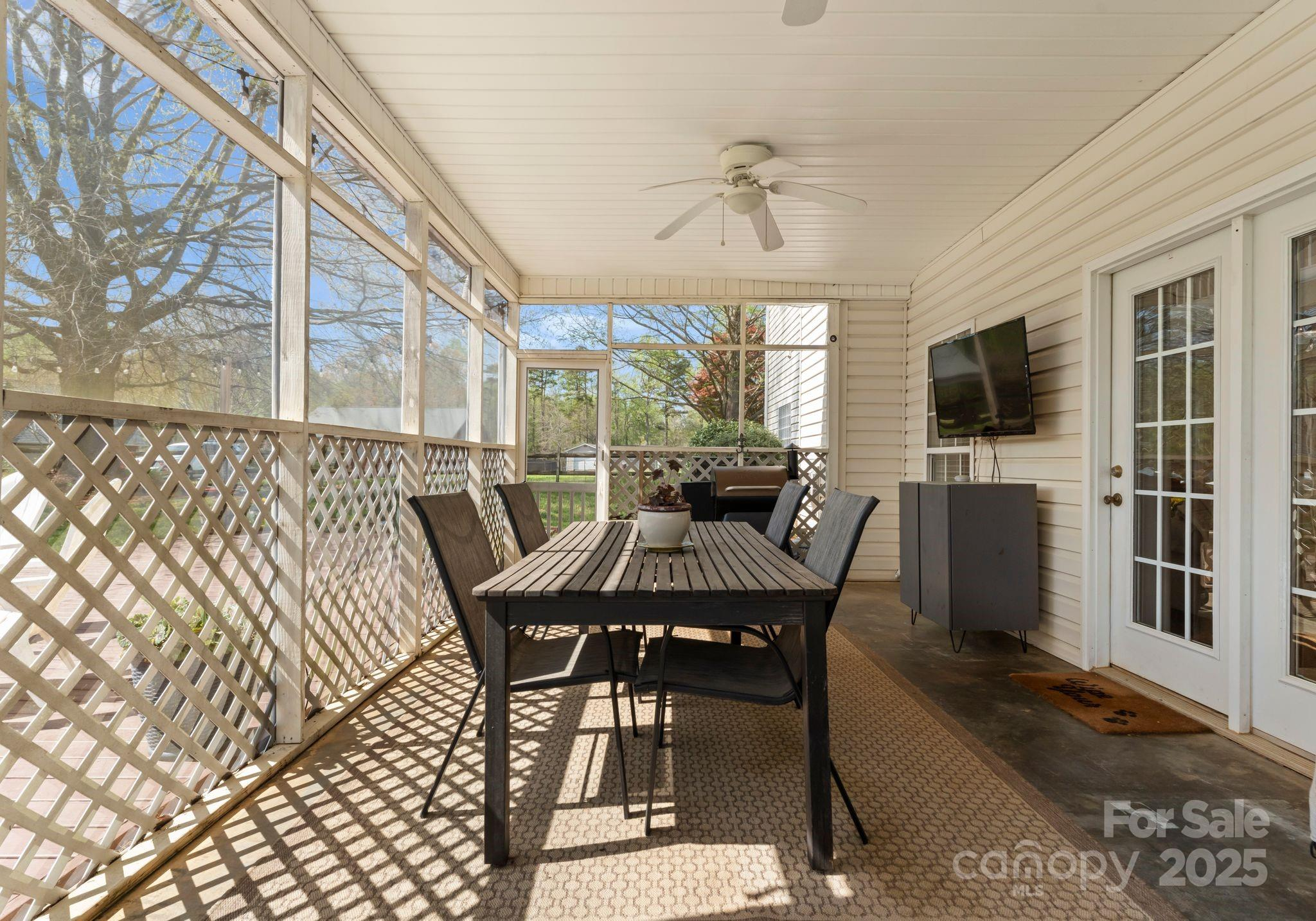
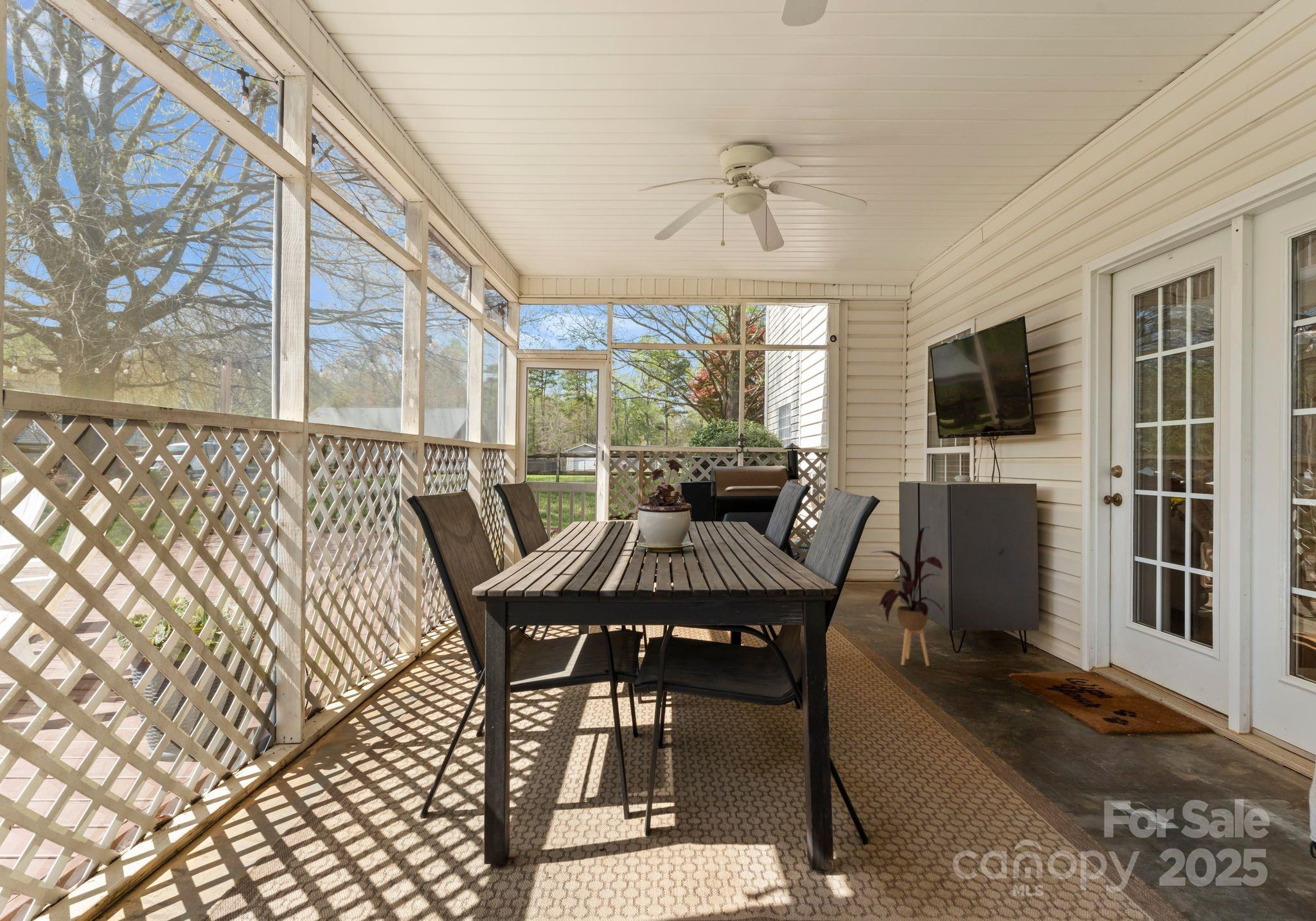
+ house plant [871,526,945,667]
